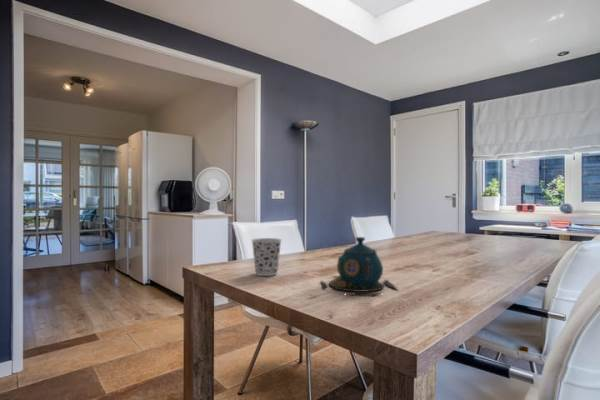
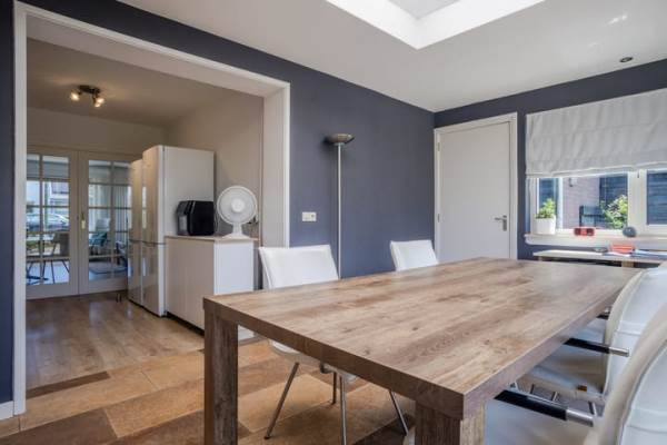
- teapot [320,236,399,295]
- cup [250,237,283,277]
